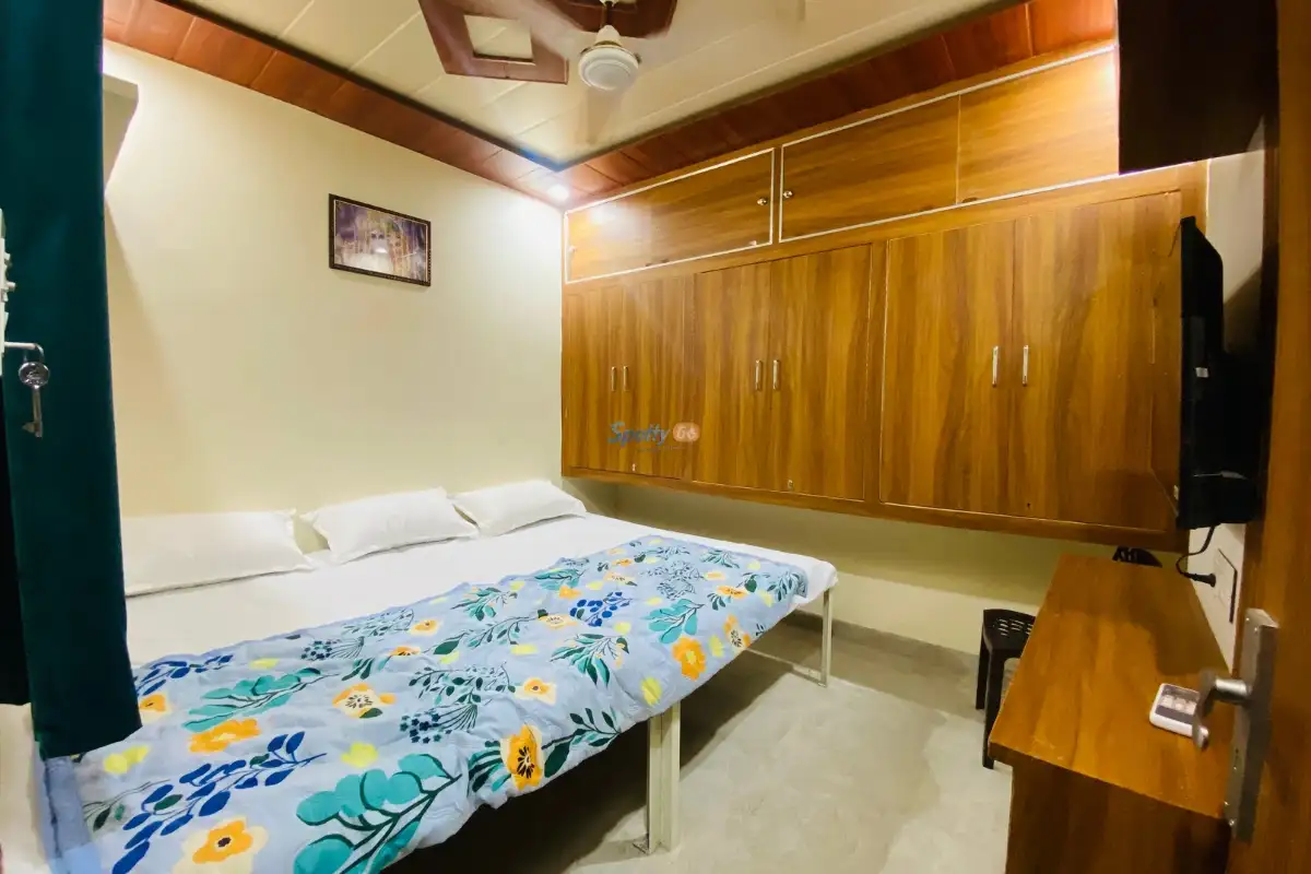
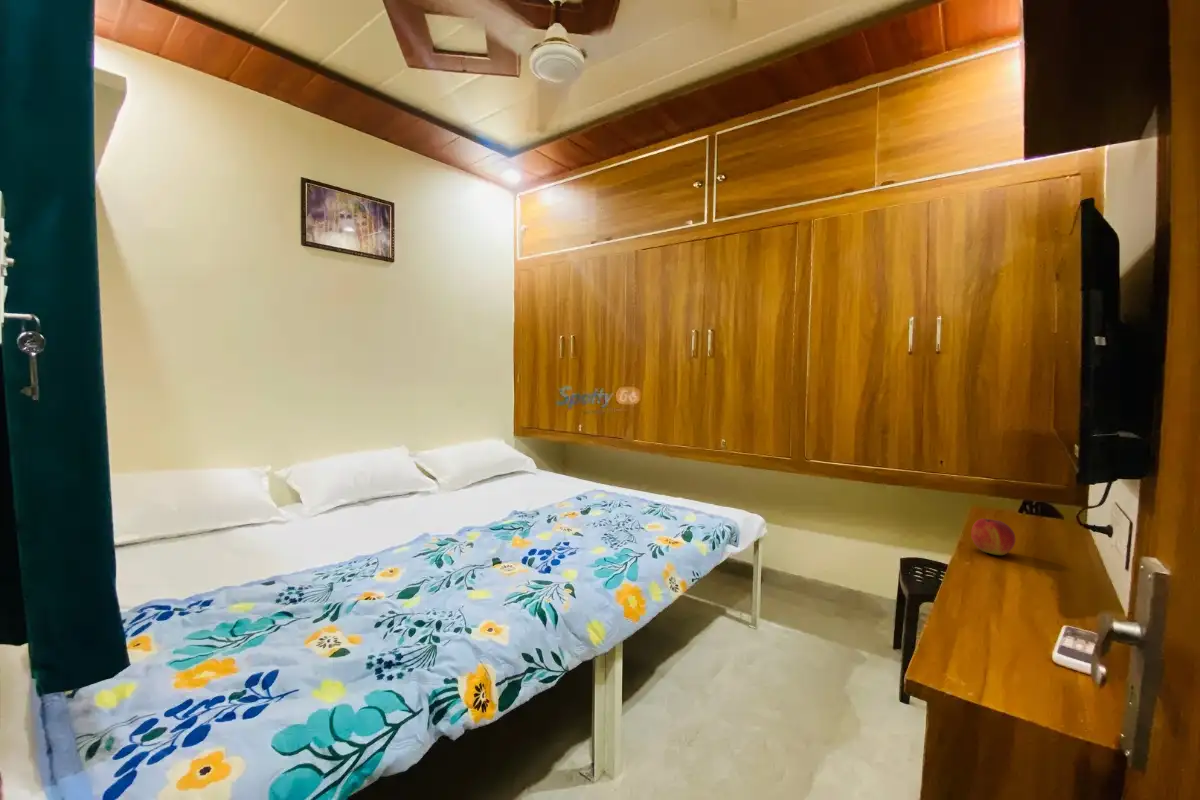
+ apple [970,518,1016,556]
